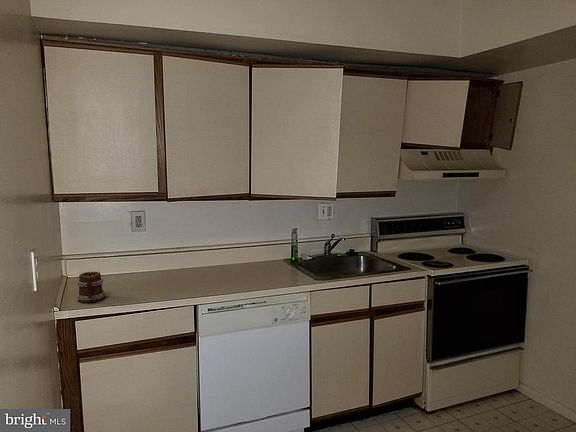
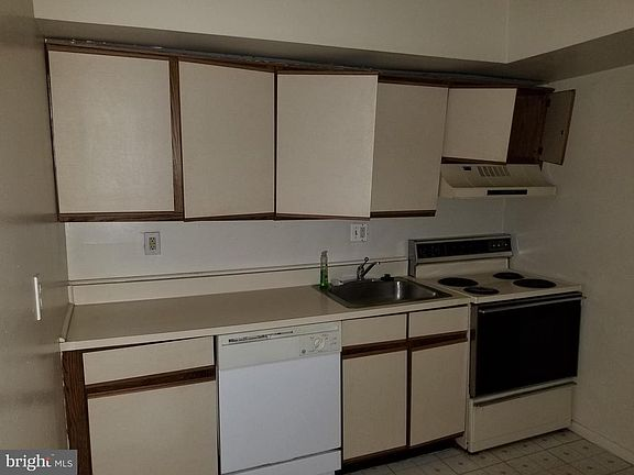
- mug [76,271,106,304]
